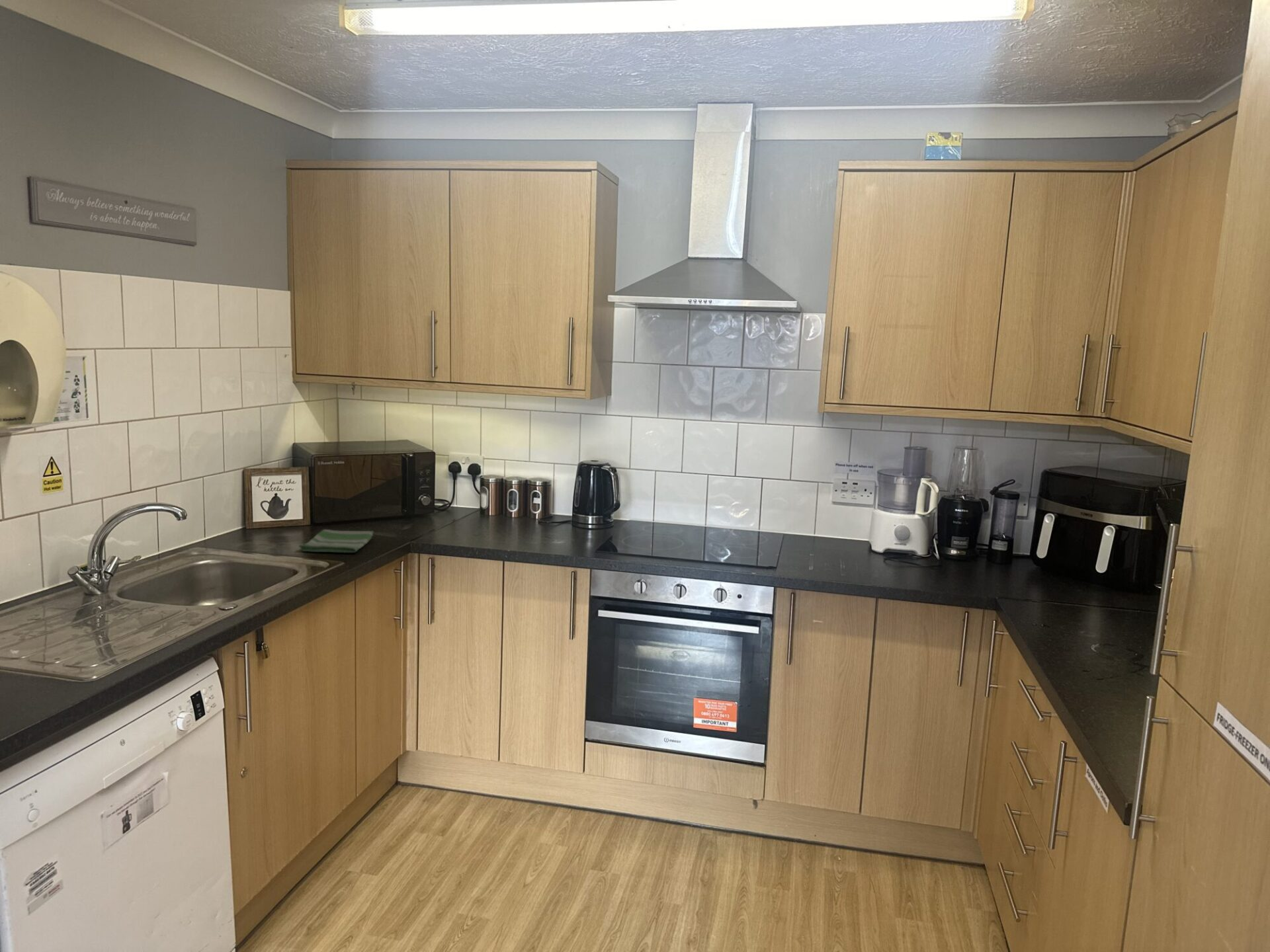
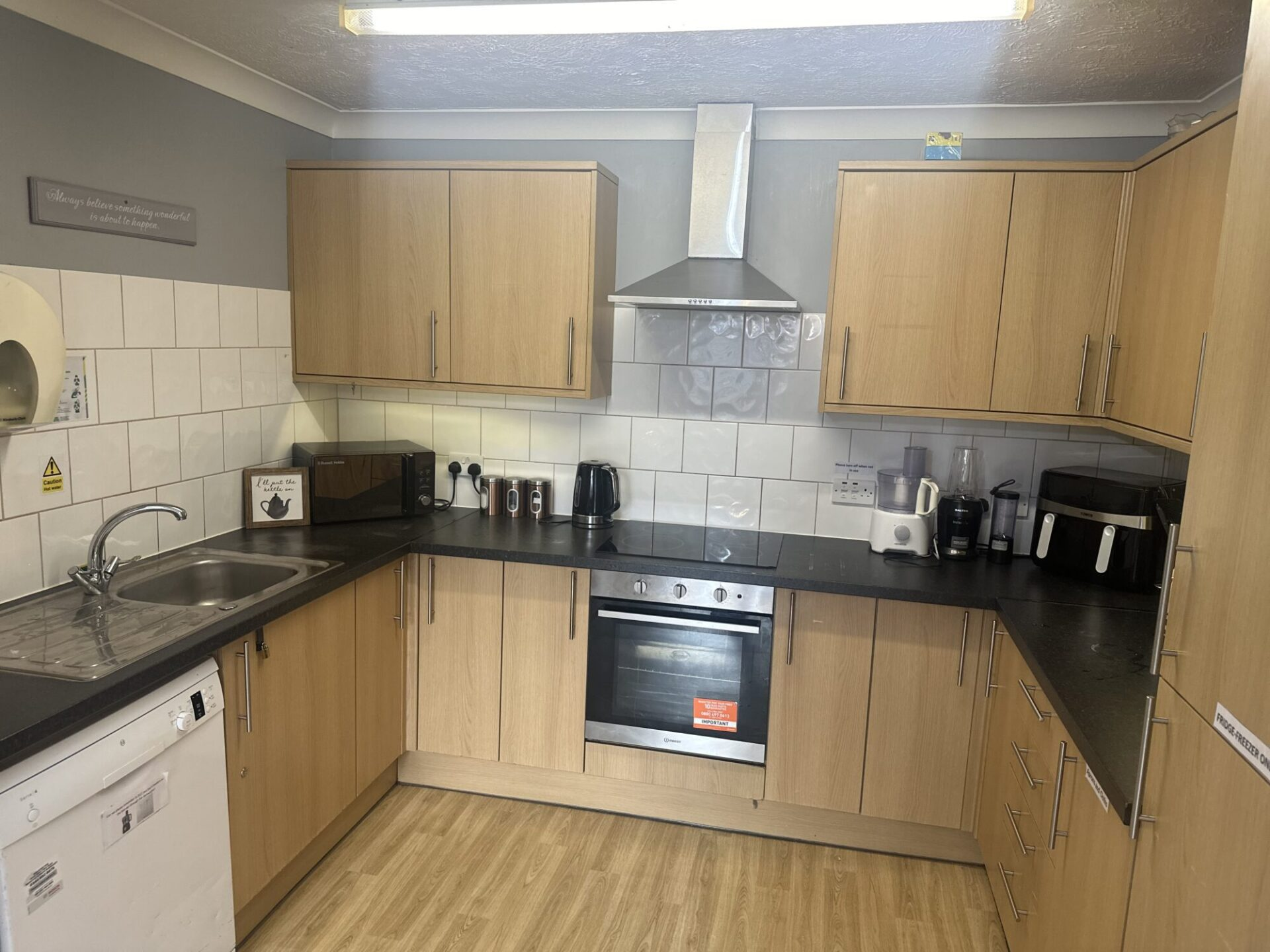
- dish towel [298,529,374,553]
